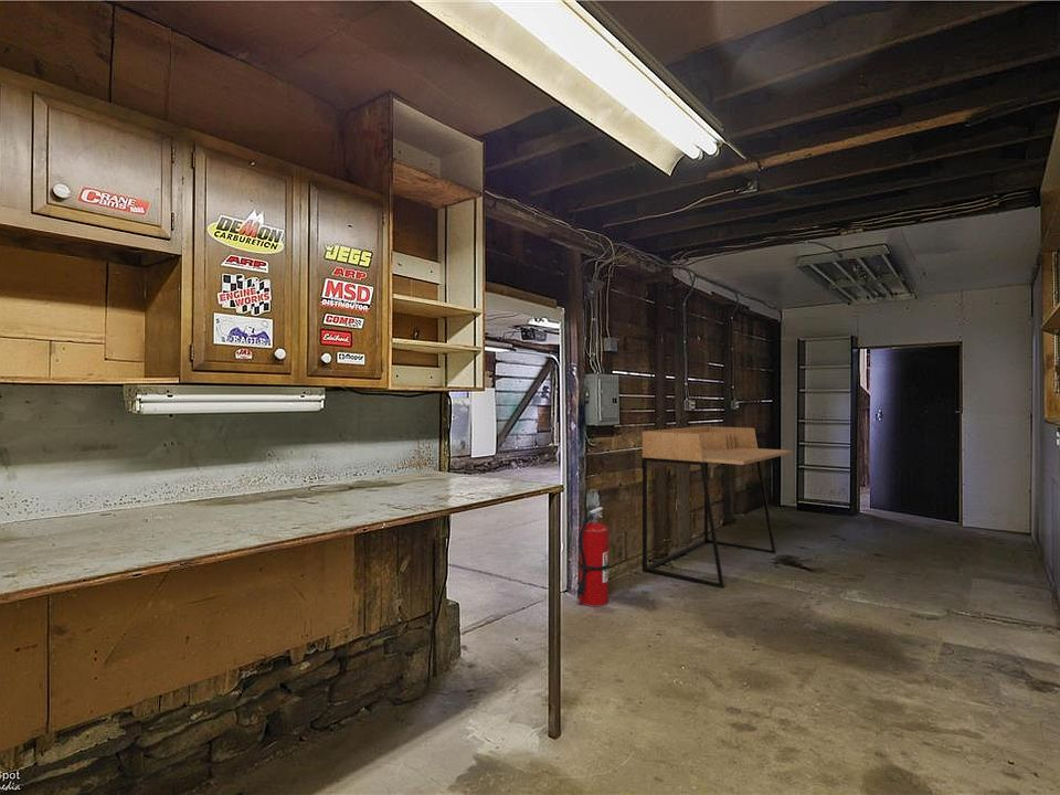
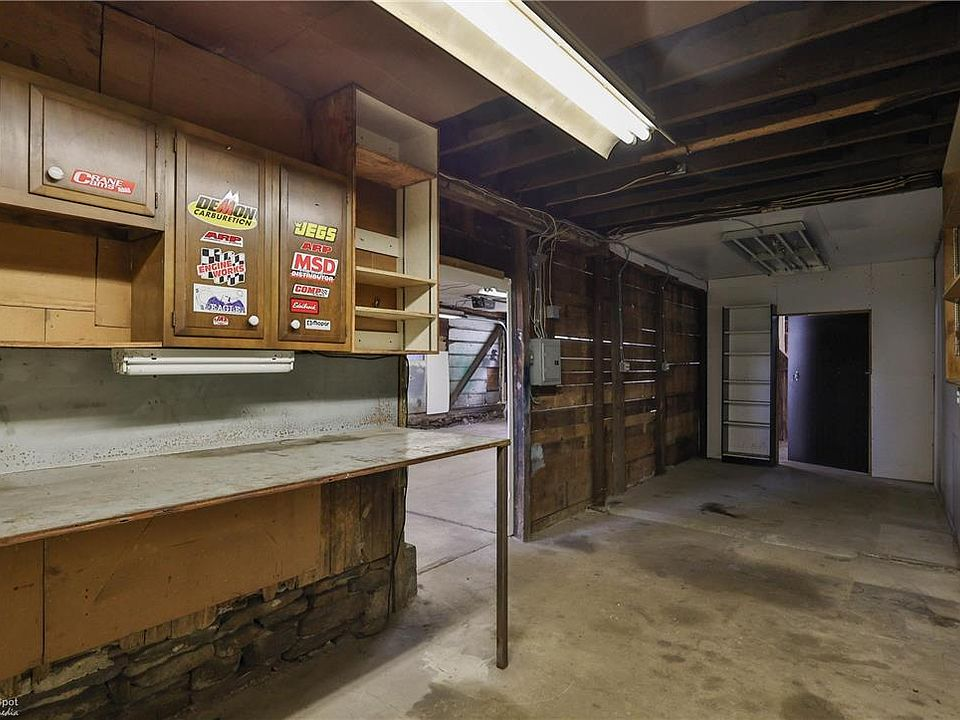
- desk [640,425,793,589]
- fire extinguisher [576,506,611,607]
